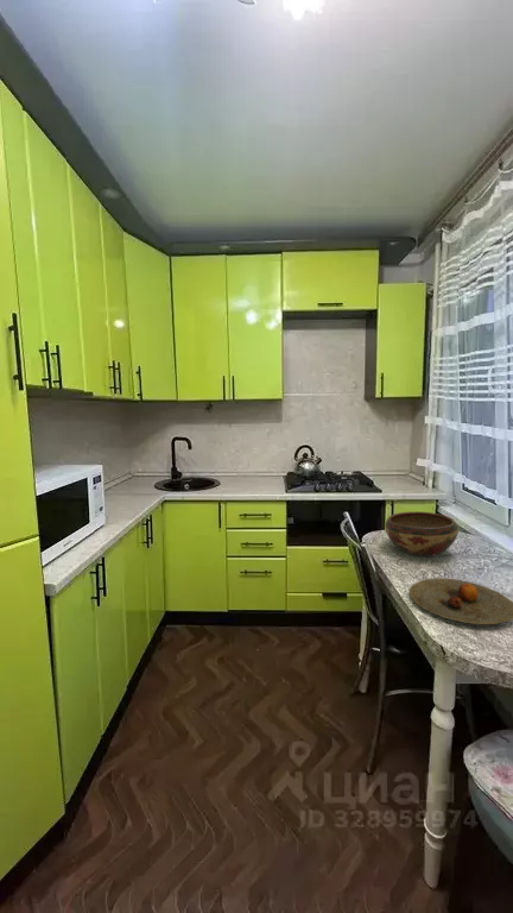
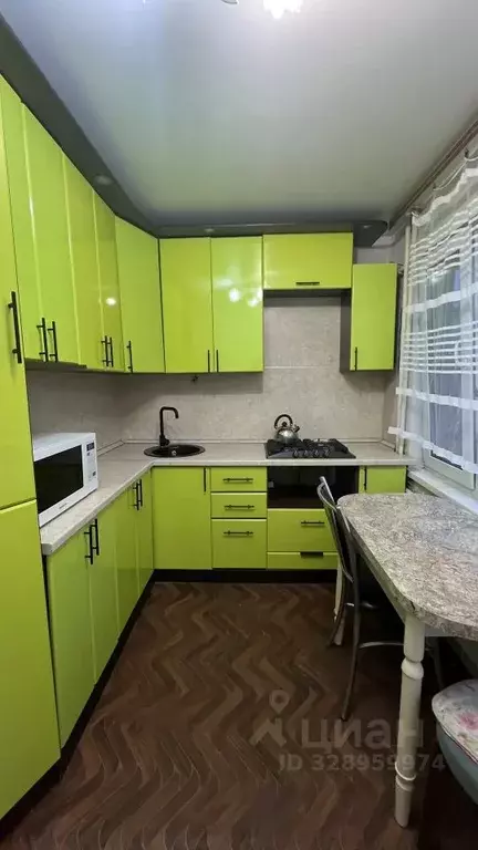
- decorative bowl [384,510,460,558]
- plate [408,577,513,625]
